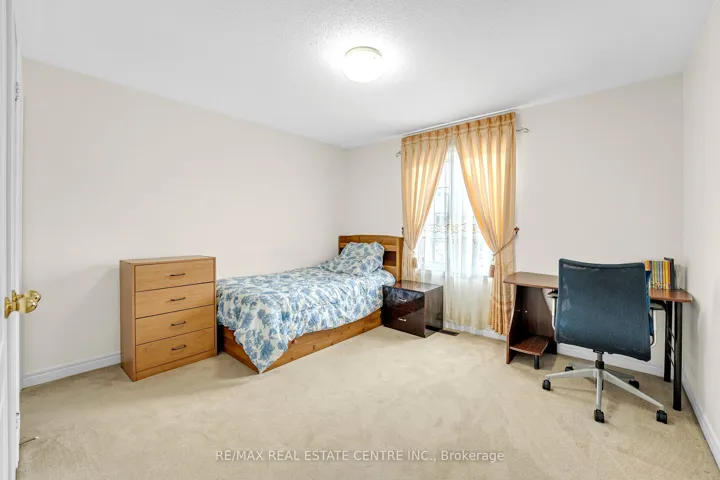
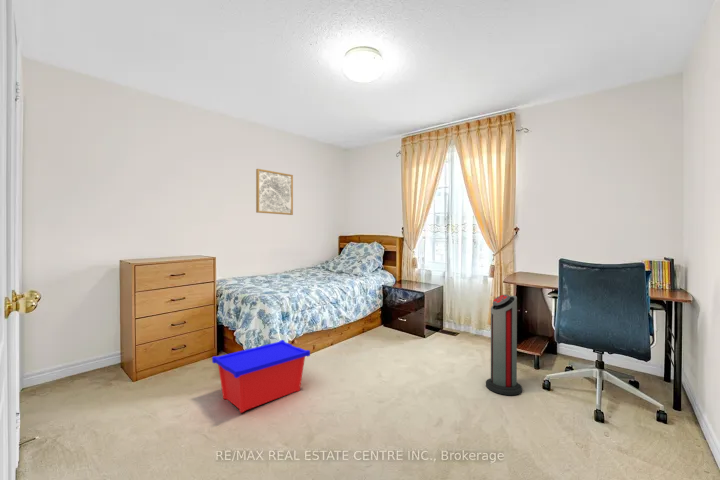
+ air purifier [485,294,523,396]
+ wall art [255,168,294,216]
+ storage bin [211,339,311,414]
